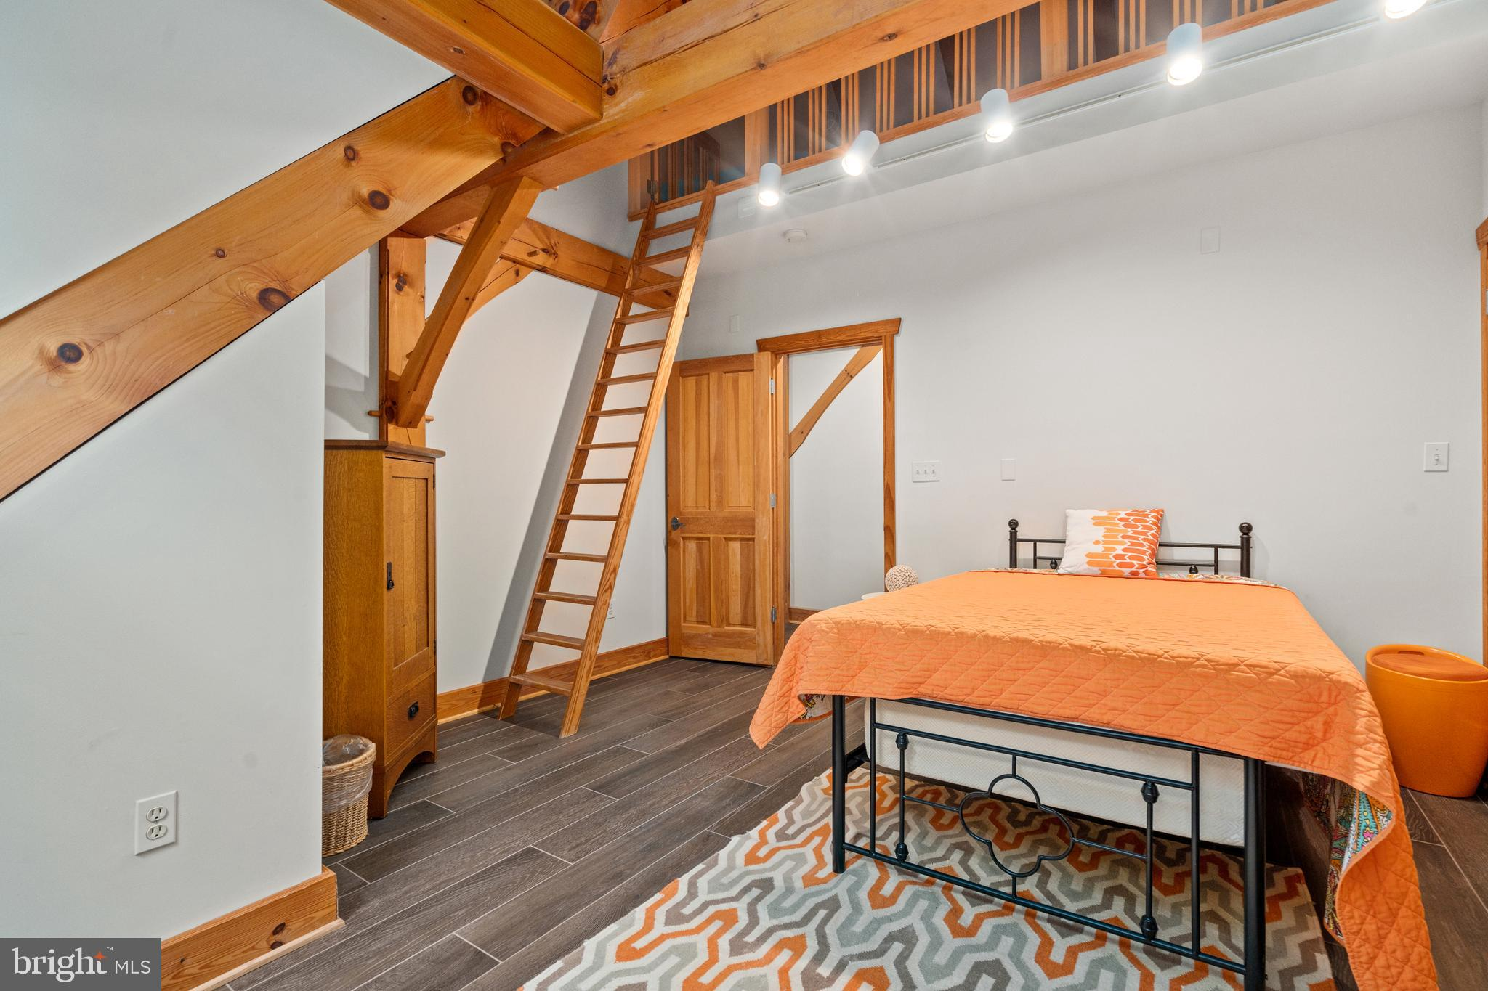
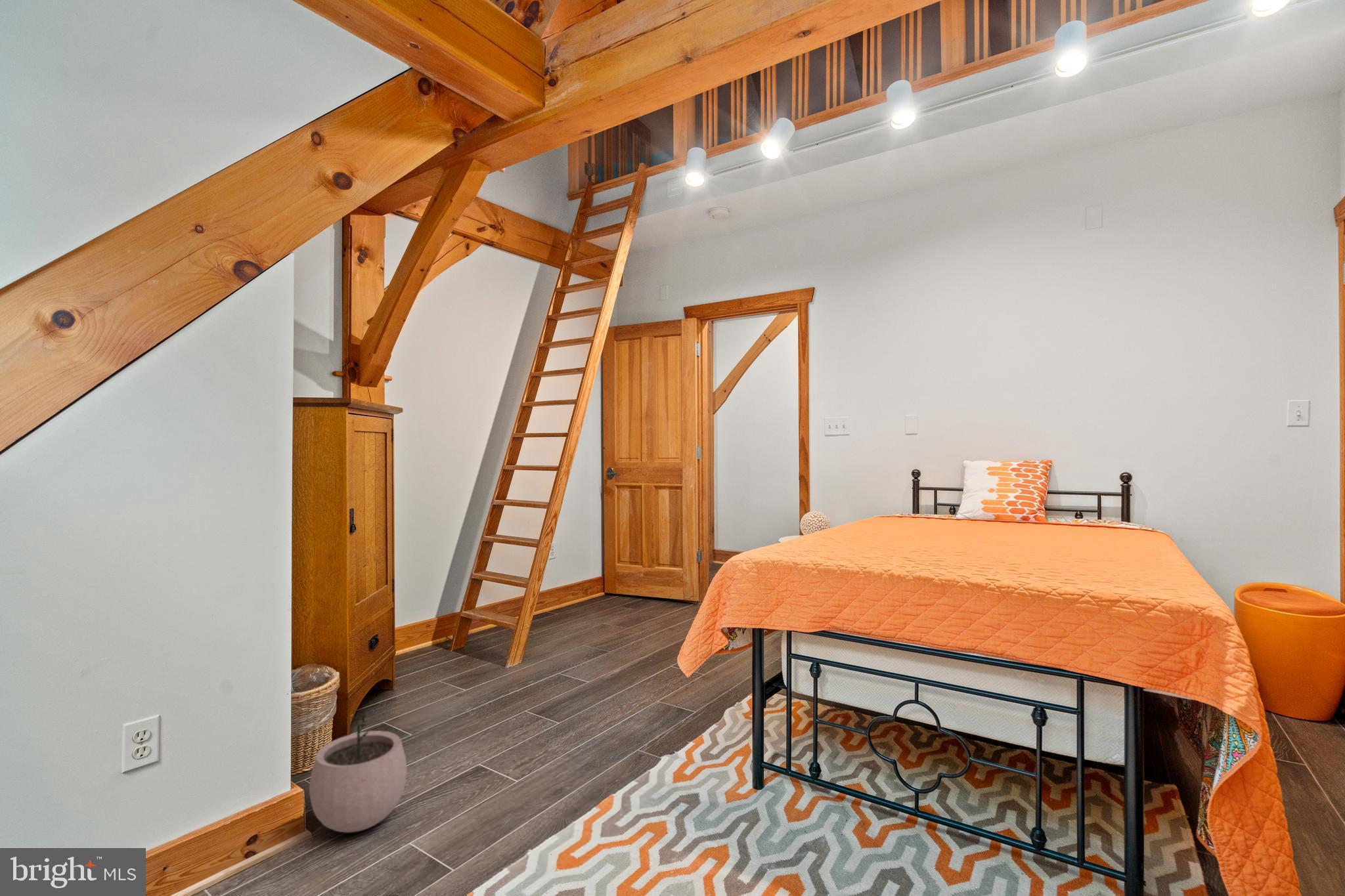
+ plant pot [309,712,407,833]
